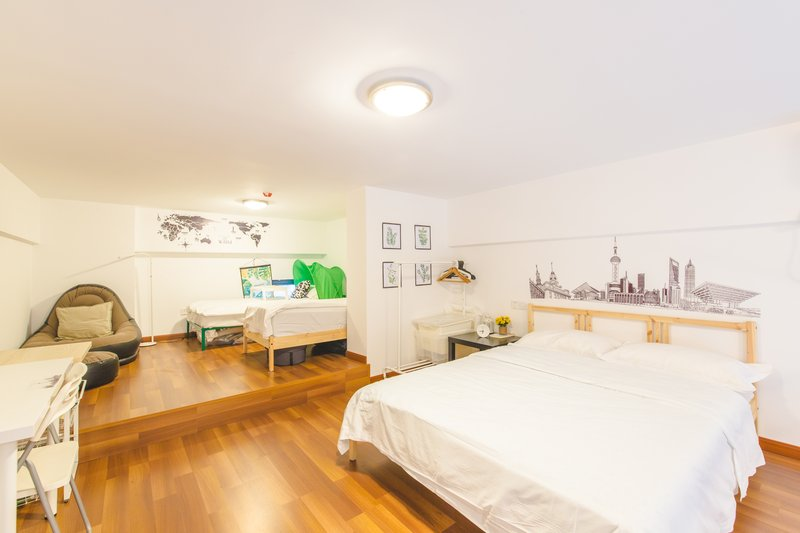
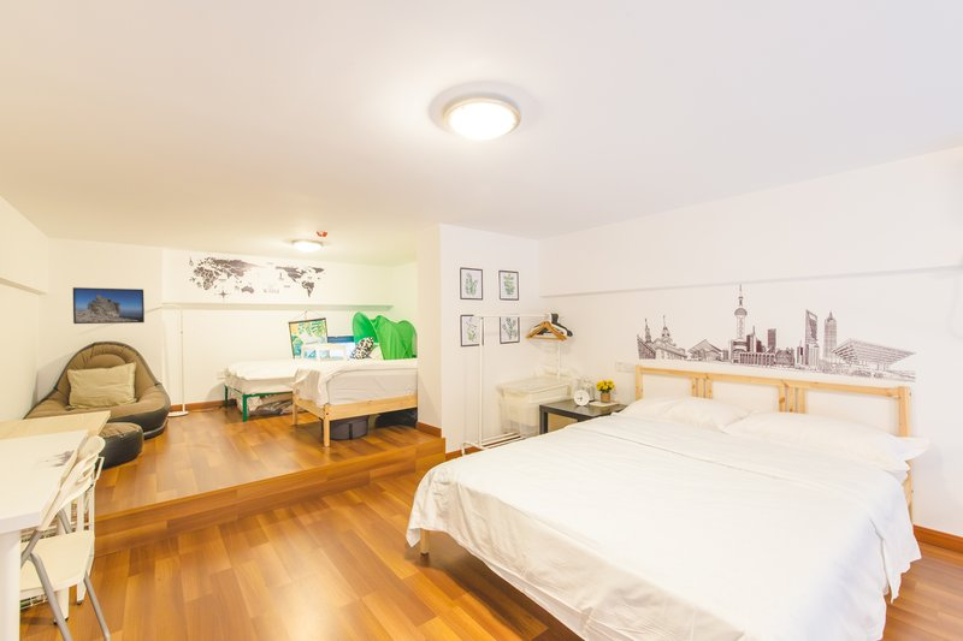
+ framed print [72,286,146,325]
